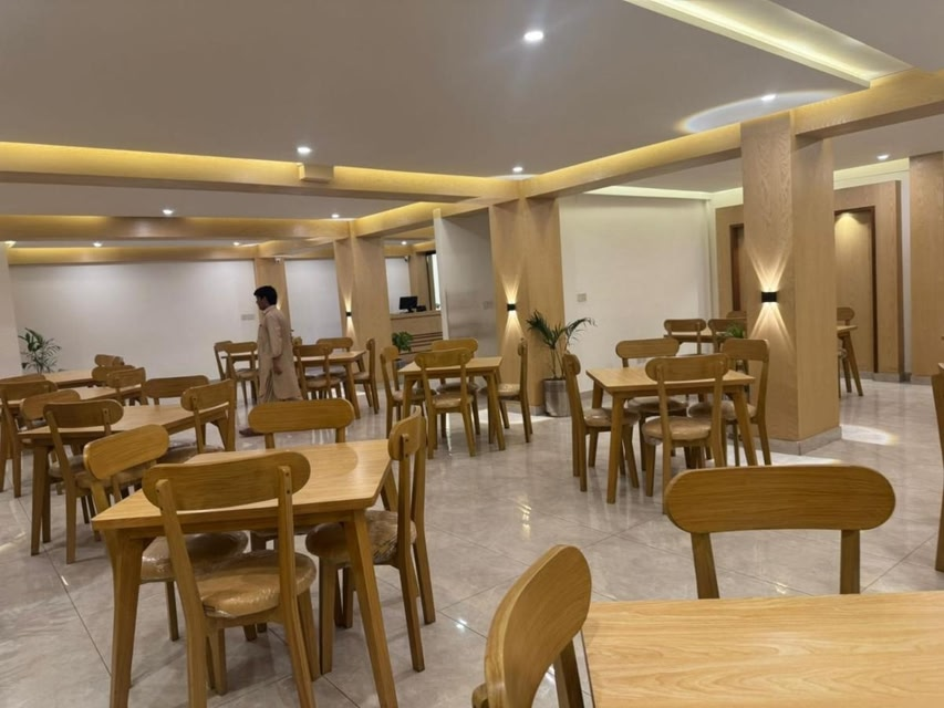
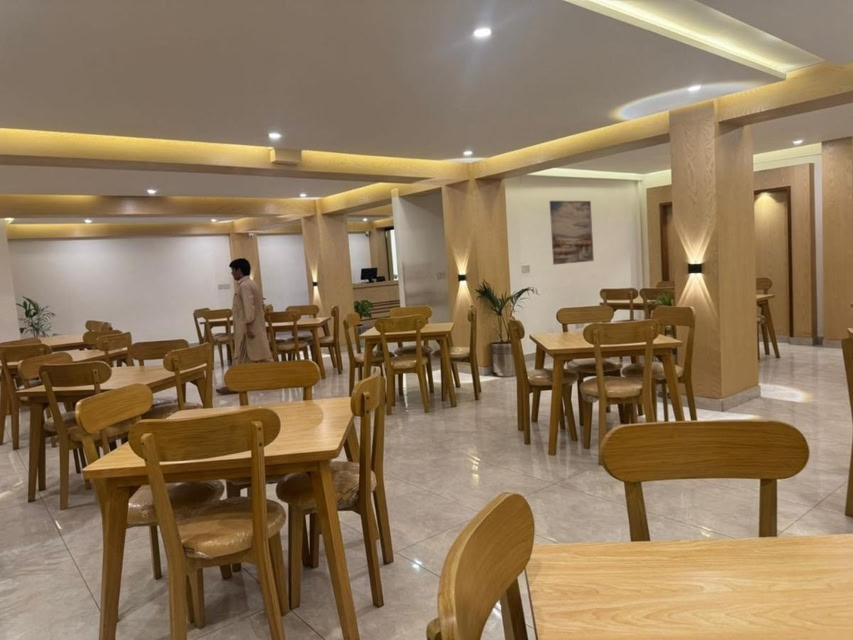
+ wall art [549,200,595,266]
